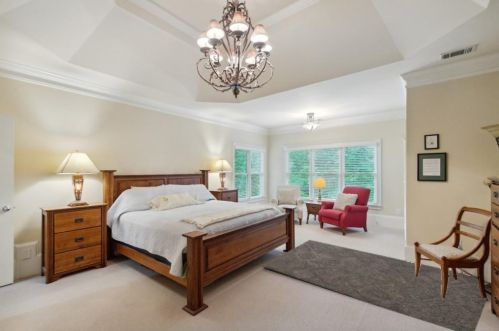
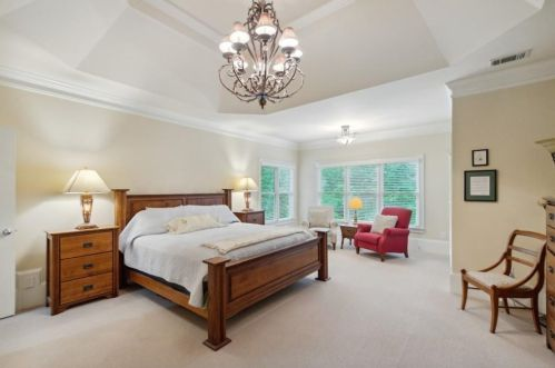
- rug [262,239,488,331]
